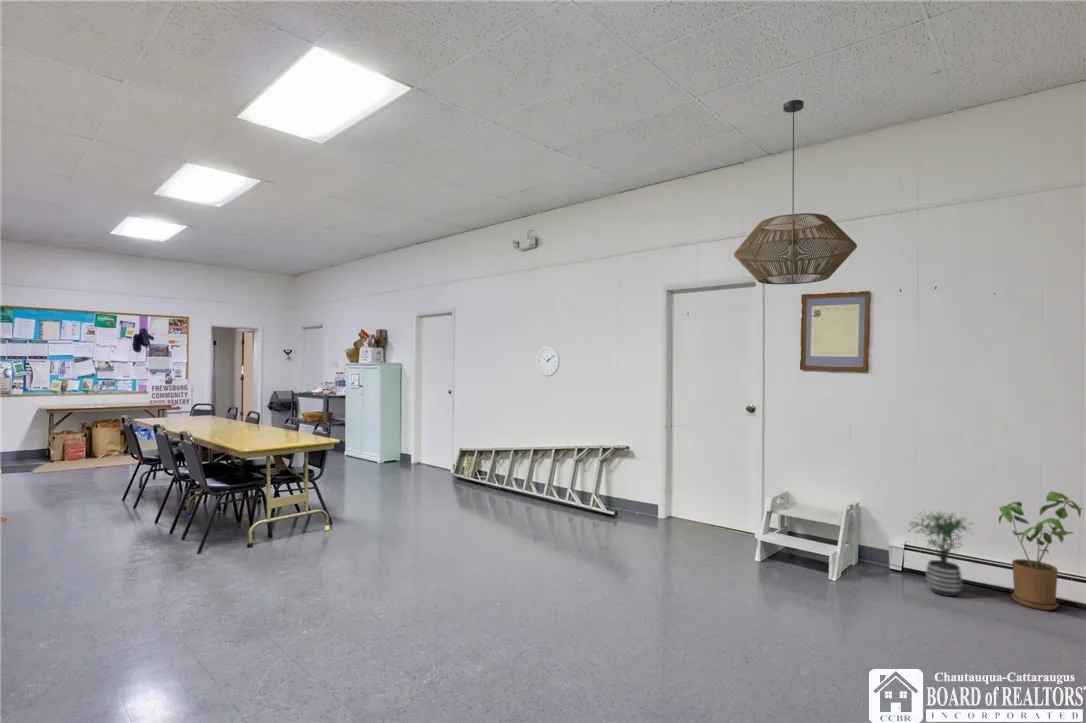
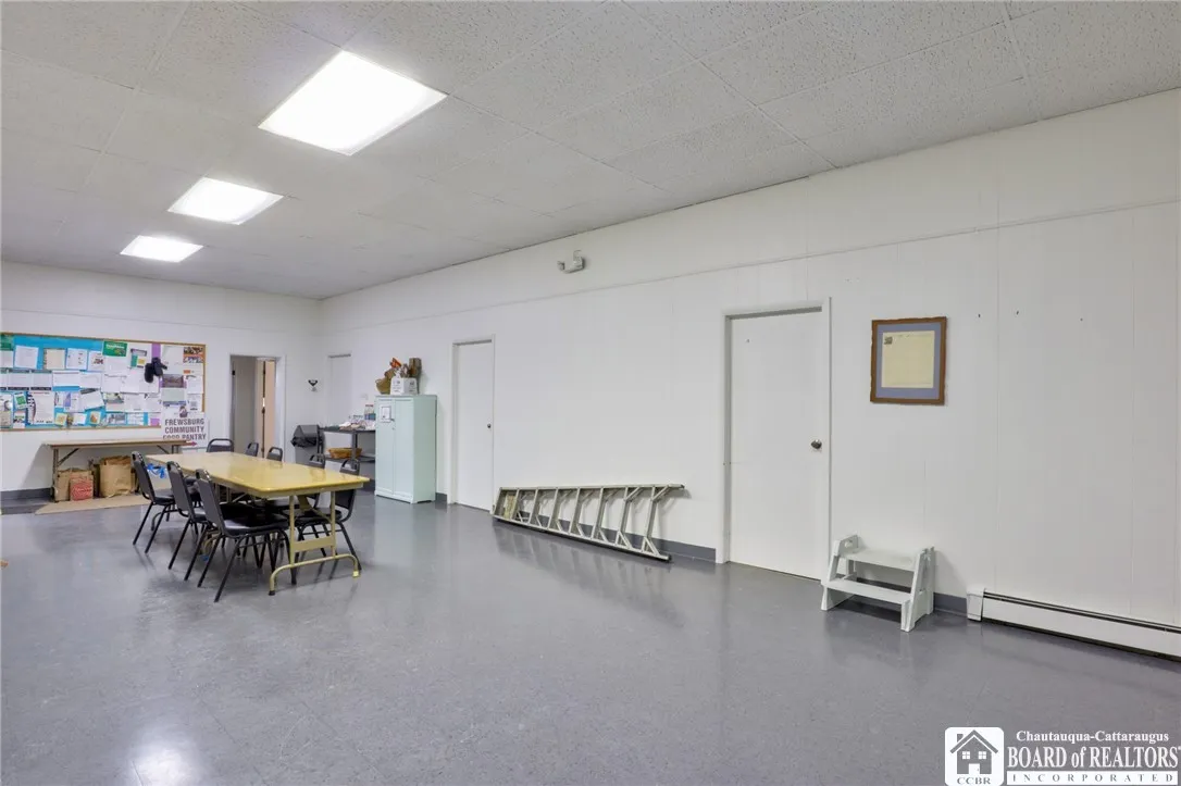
- house plant [997,490,1086,611]
- light fixture [733,99,858,286]
- potted plant [907,509,979,598]
- wall clock [536,345,561,377]
